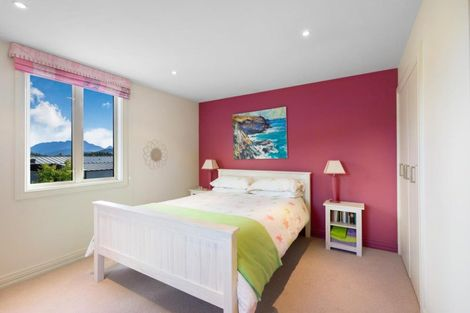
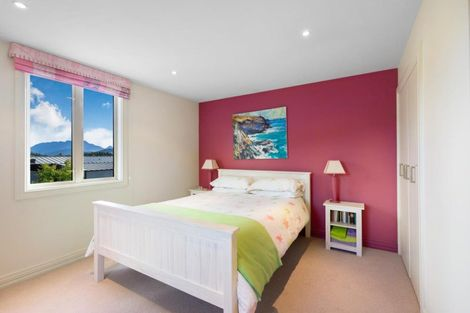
- decorative wall piece [142,138,169,170]
